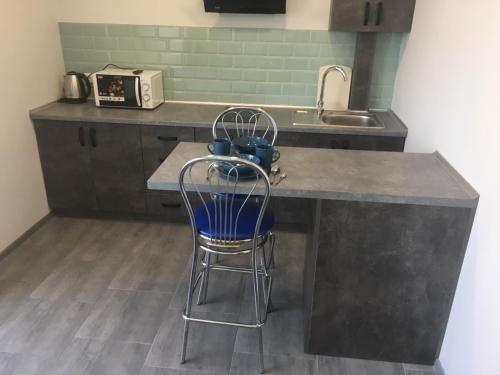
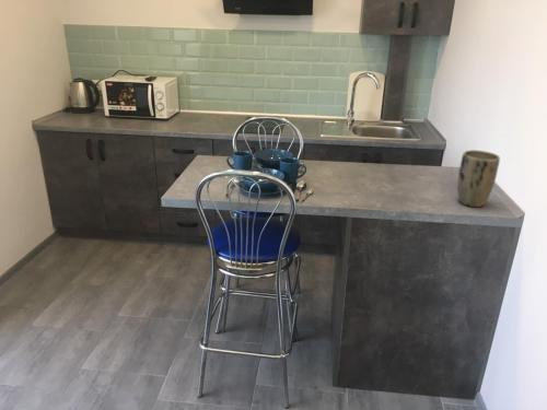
+ plant pot [456,149,501,208]
